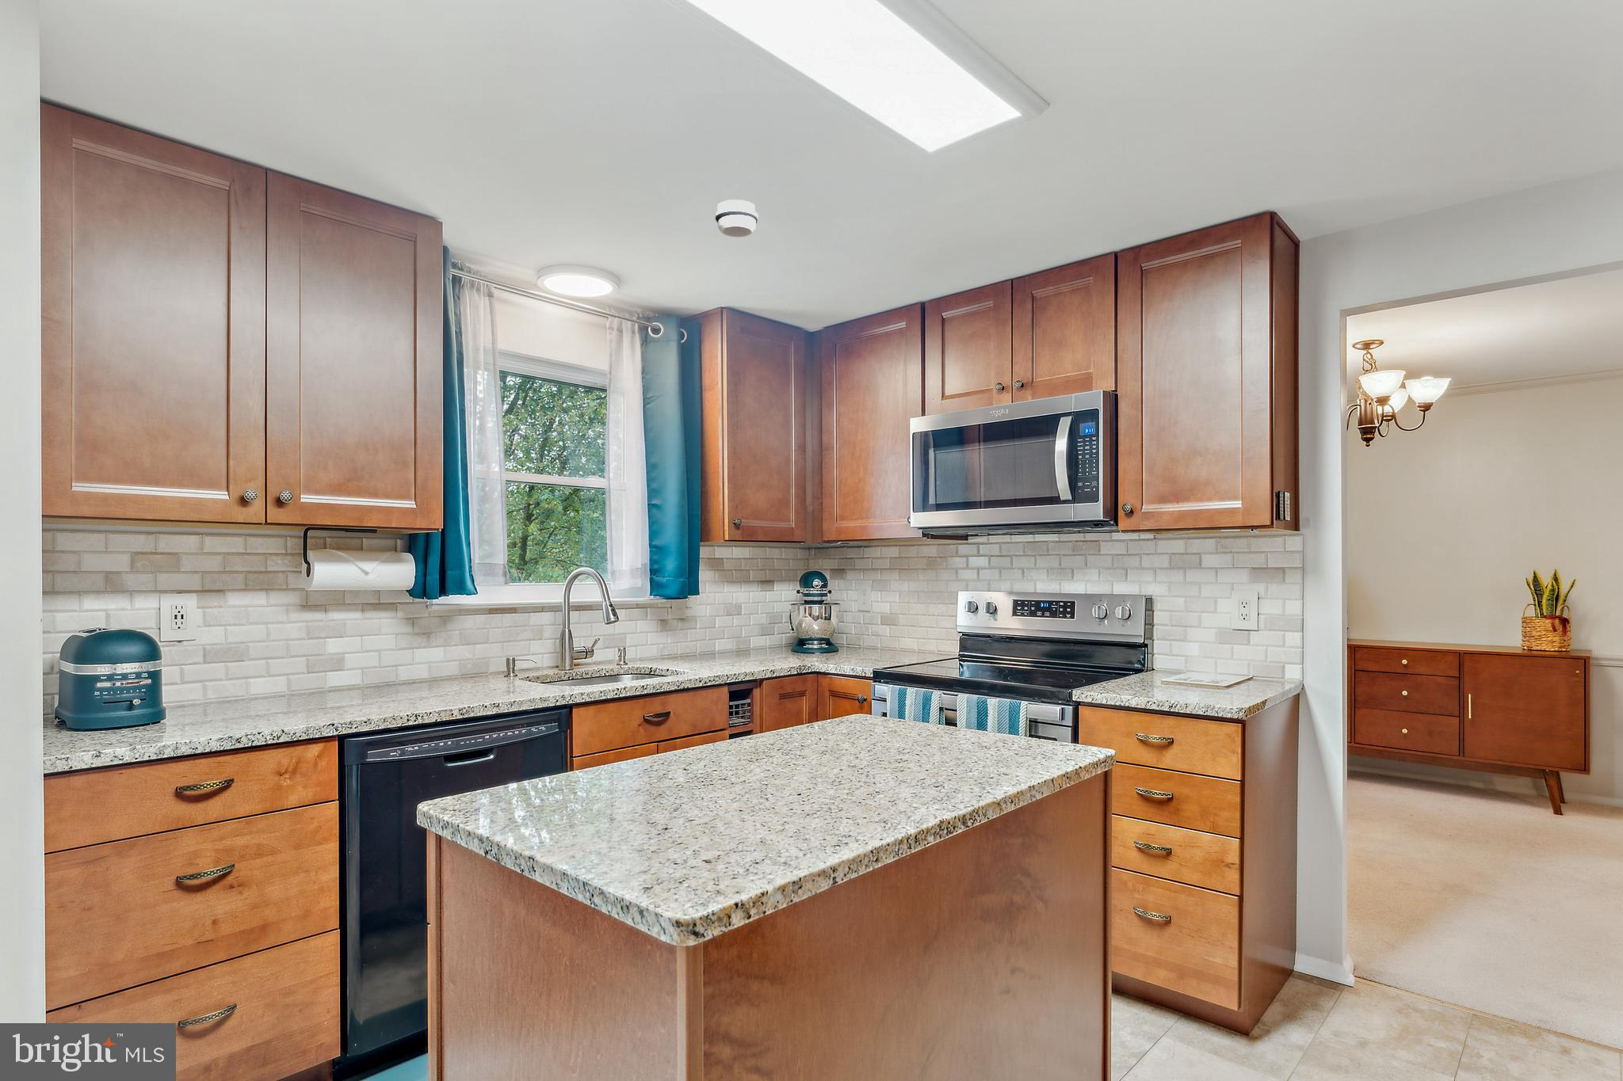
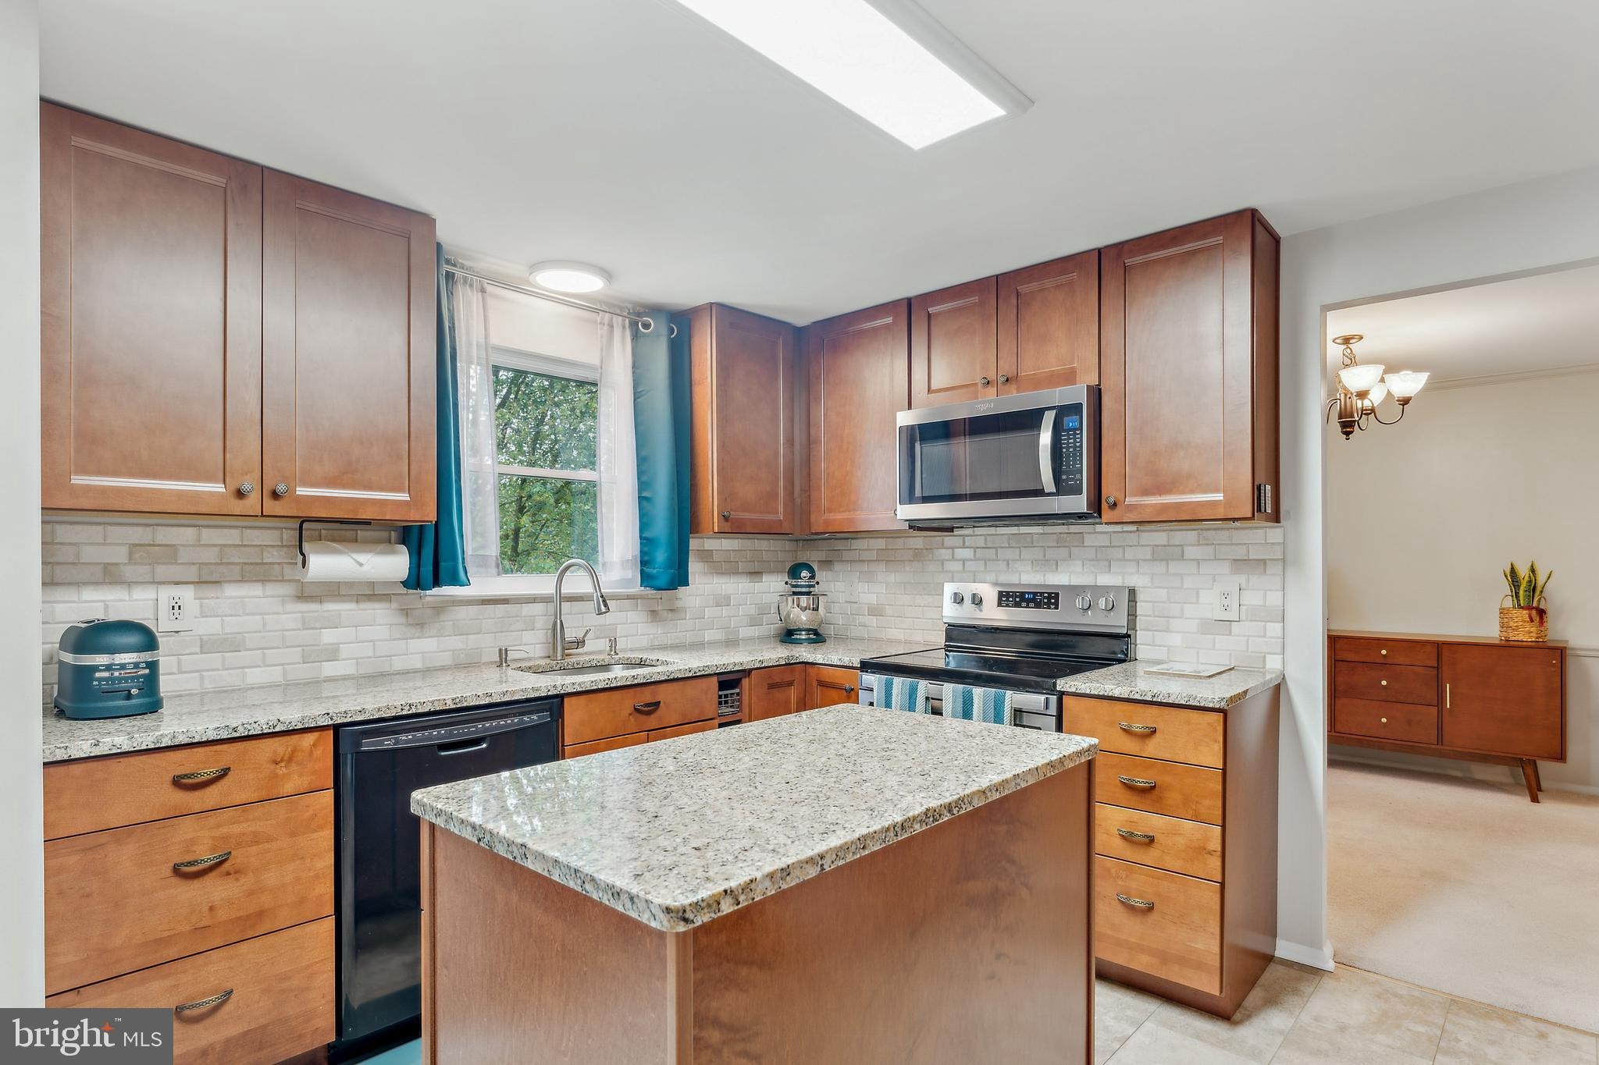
- smoke detector [714,199,759,238]
